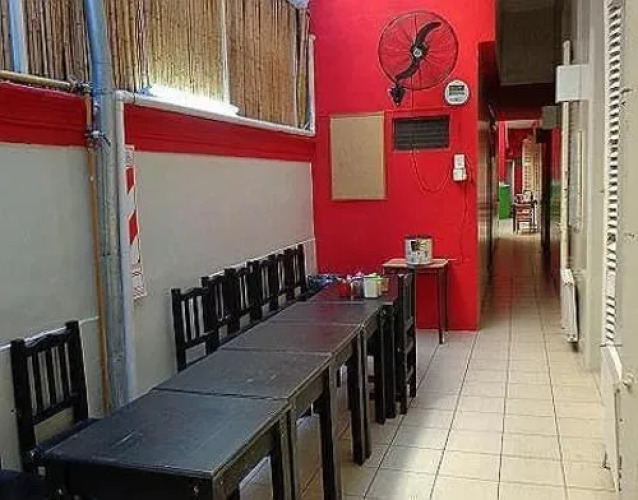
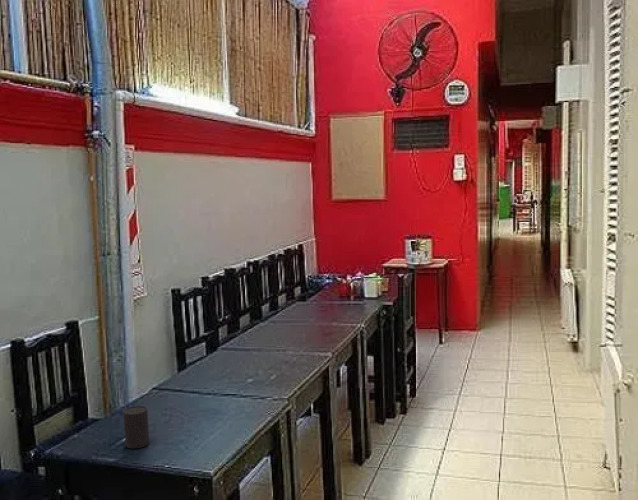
+ cup [122,405,150,449]
